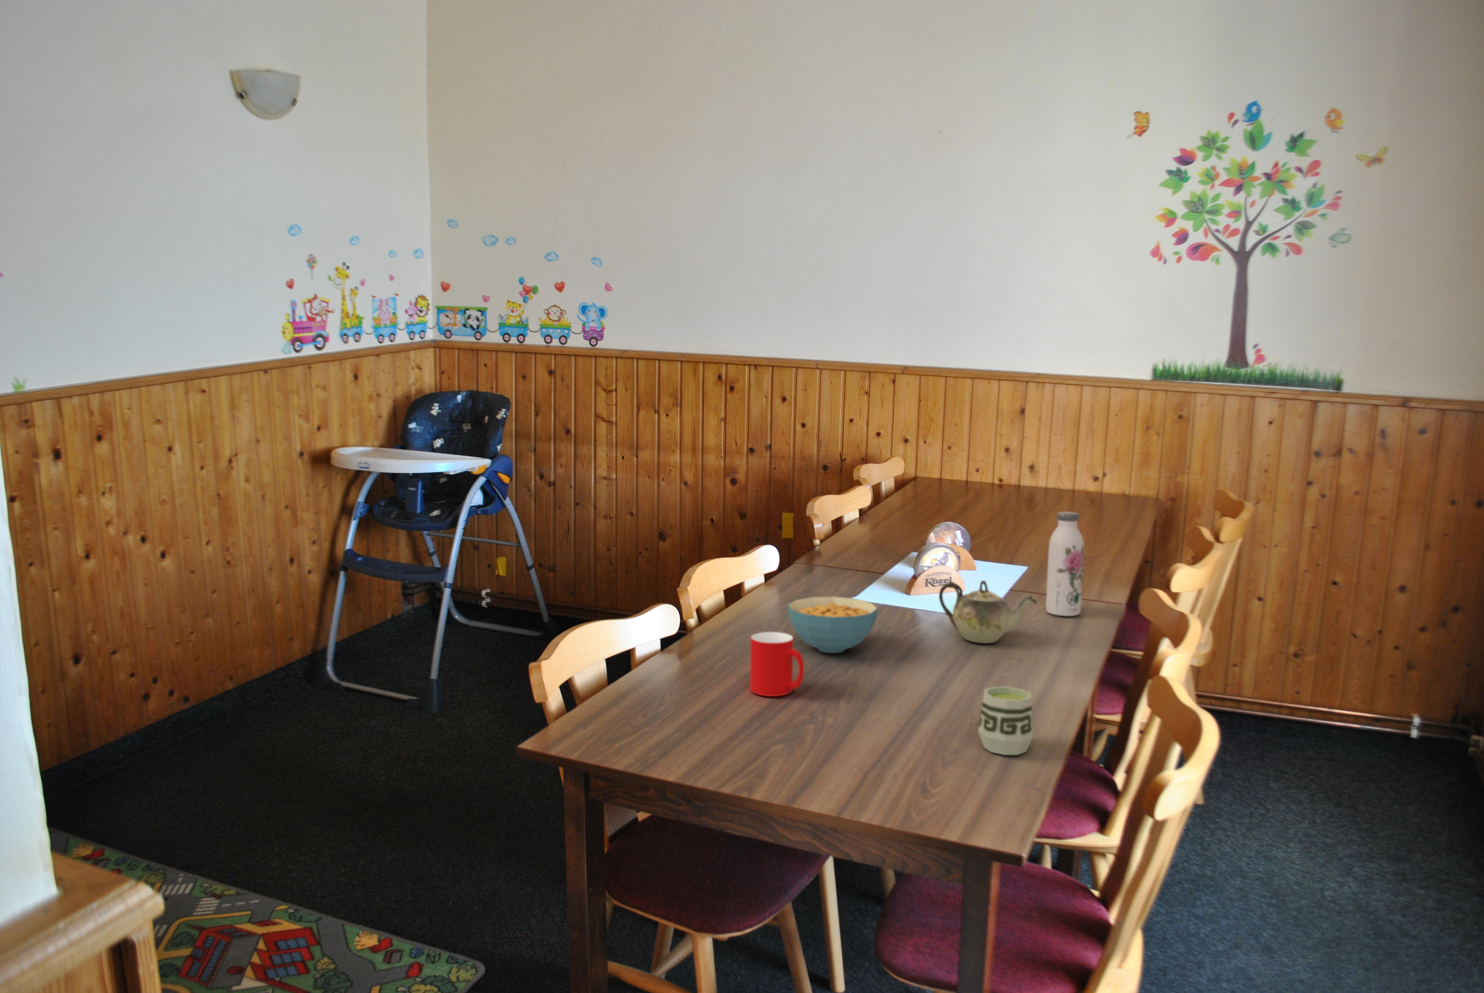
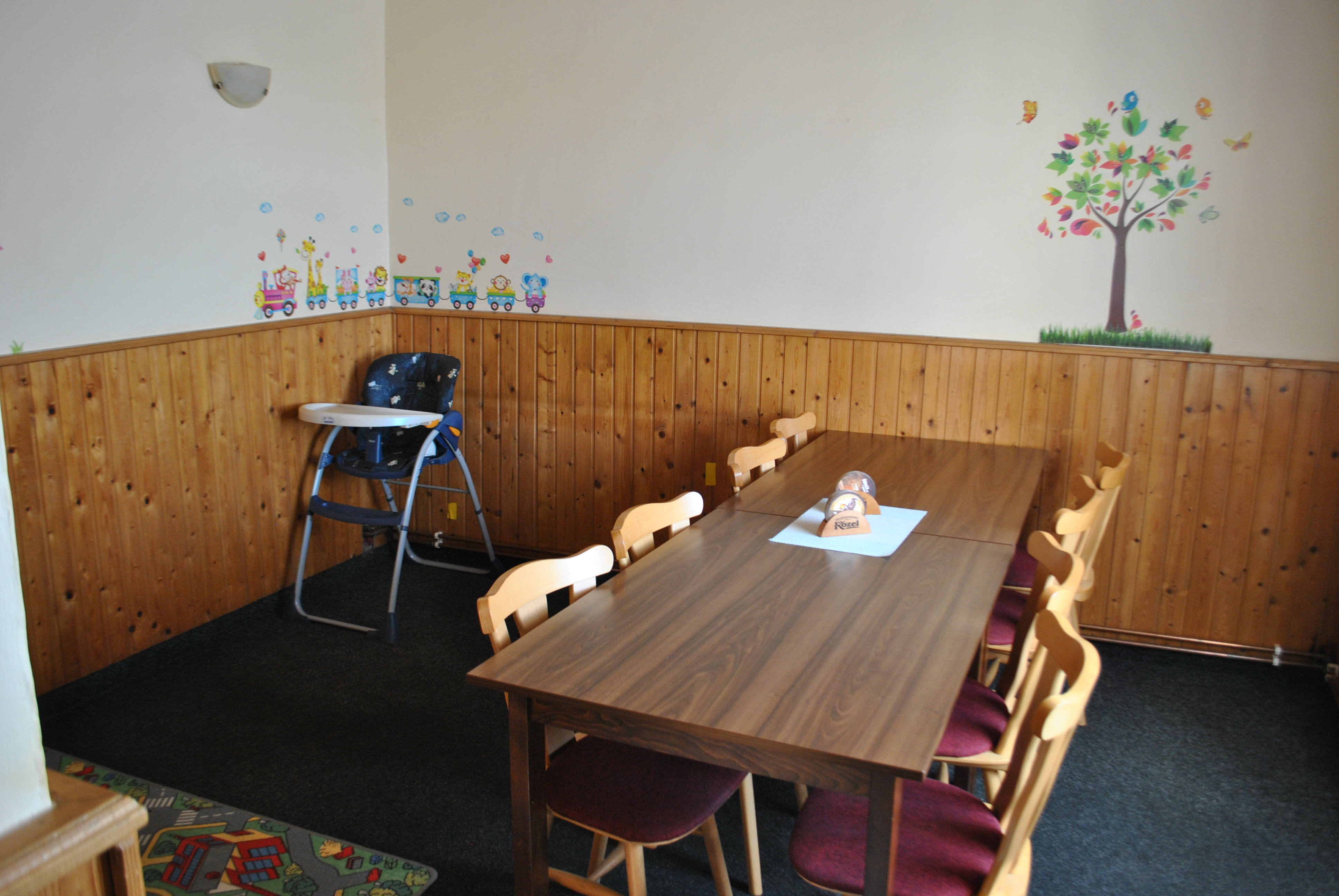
- cup [749,632,805,697]
- teapot [939,580,1037,644]
- cereal bowl [787,596,879,653]
- water bottle [1045,511,1084,616]
- cup [978,686,1034,756]
